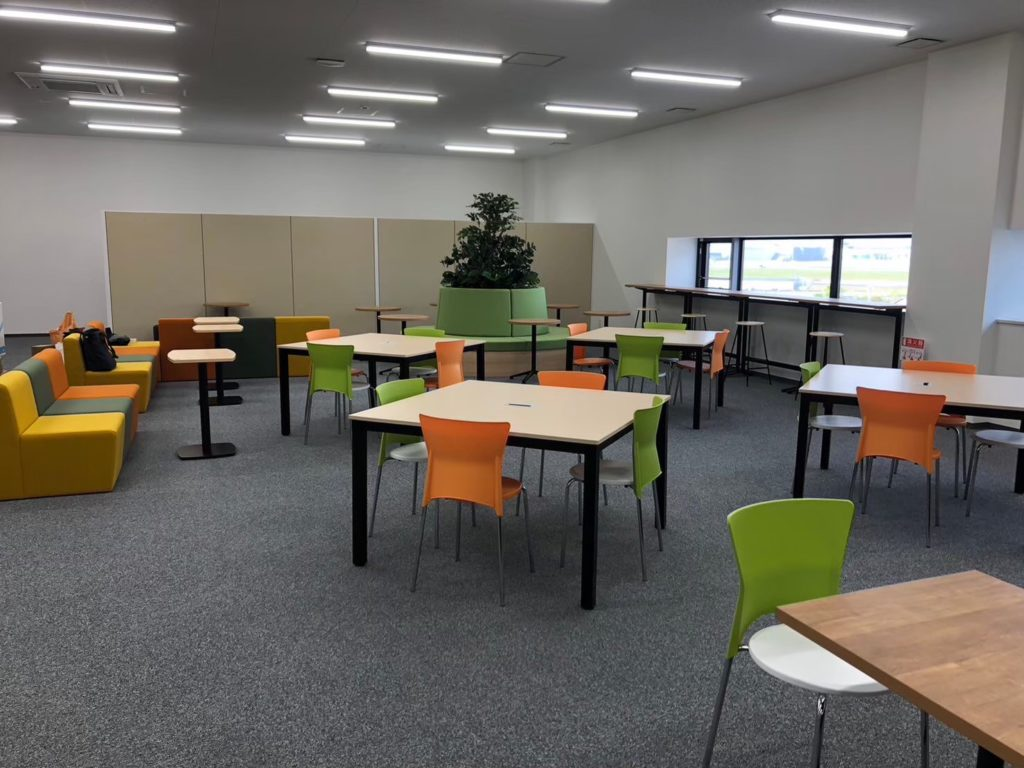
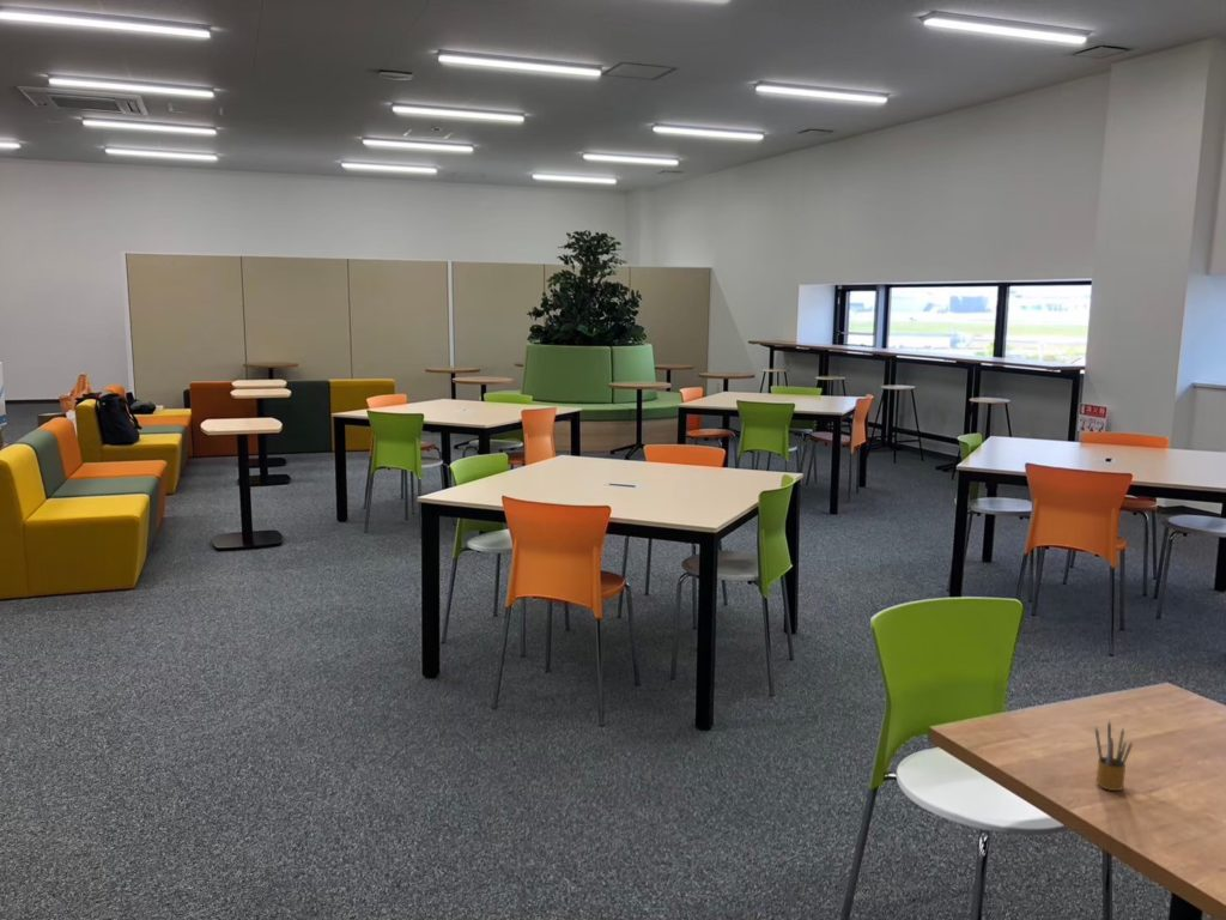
+ pencil box [1094,719,1134,792]
